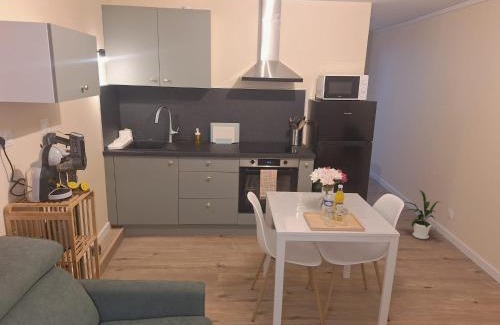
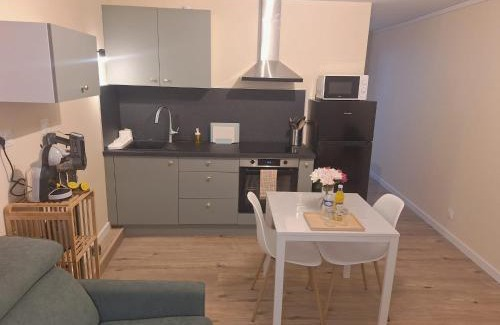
- house plant [403,189,443,240]
